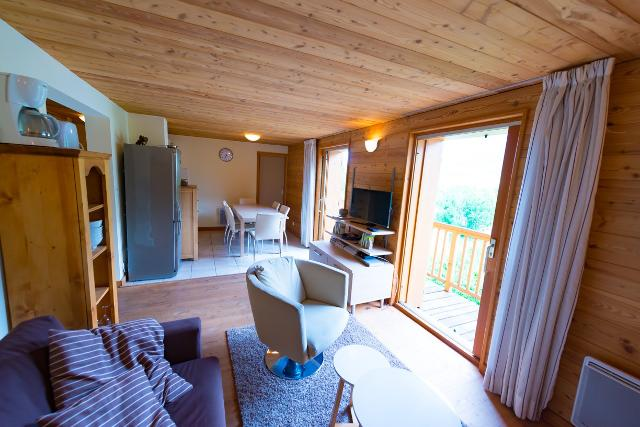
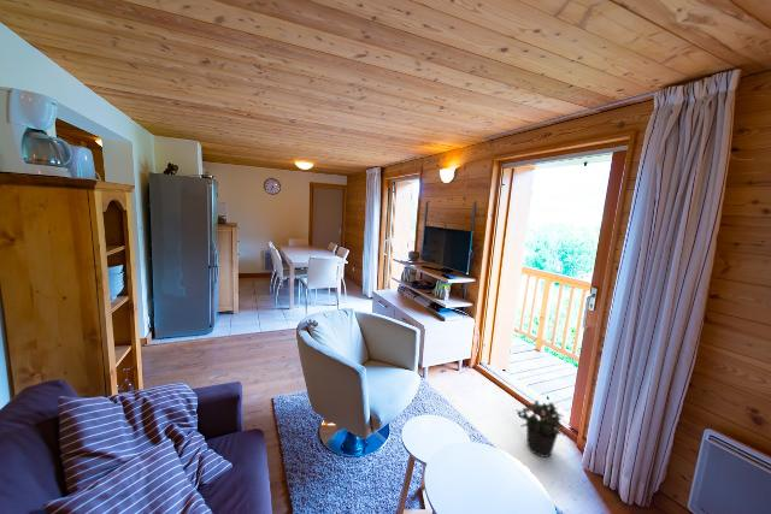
+ potted plant [516,400,566,459]
